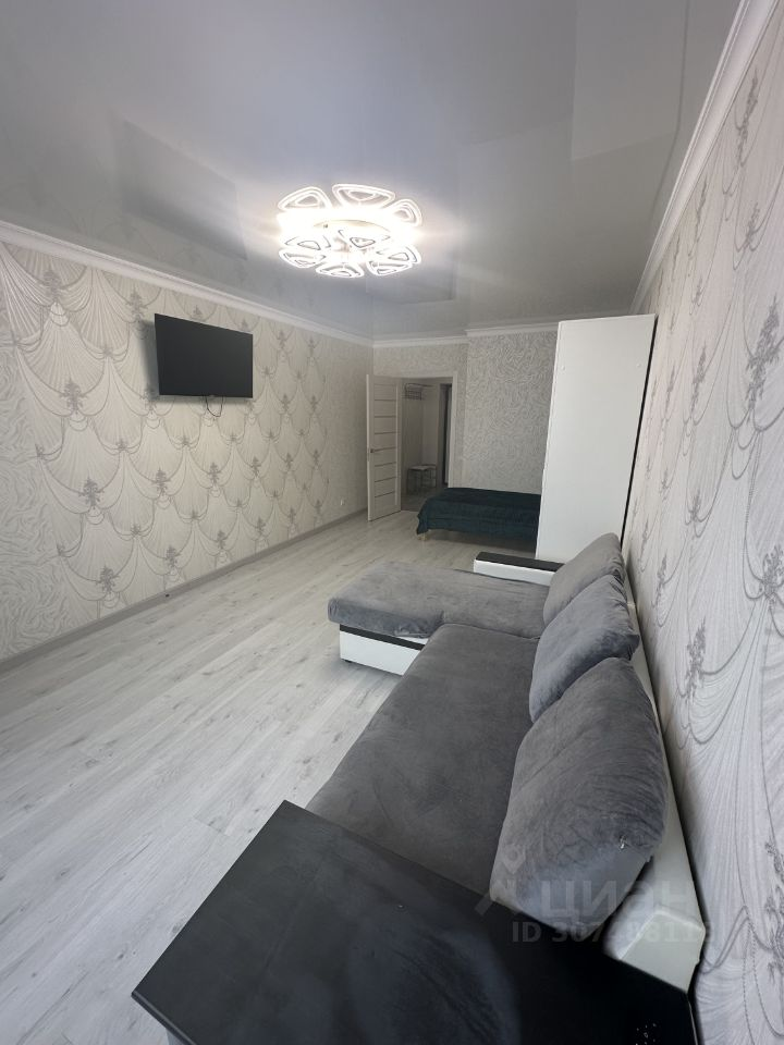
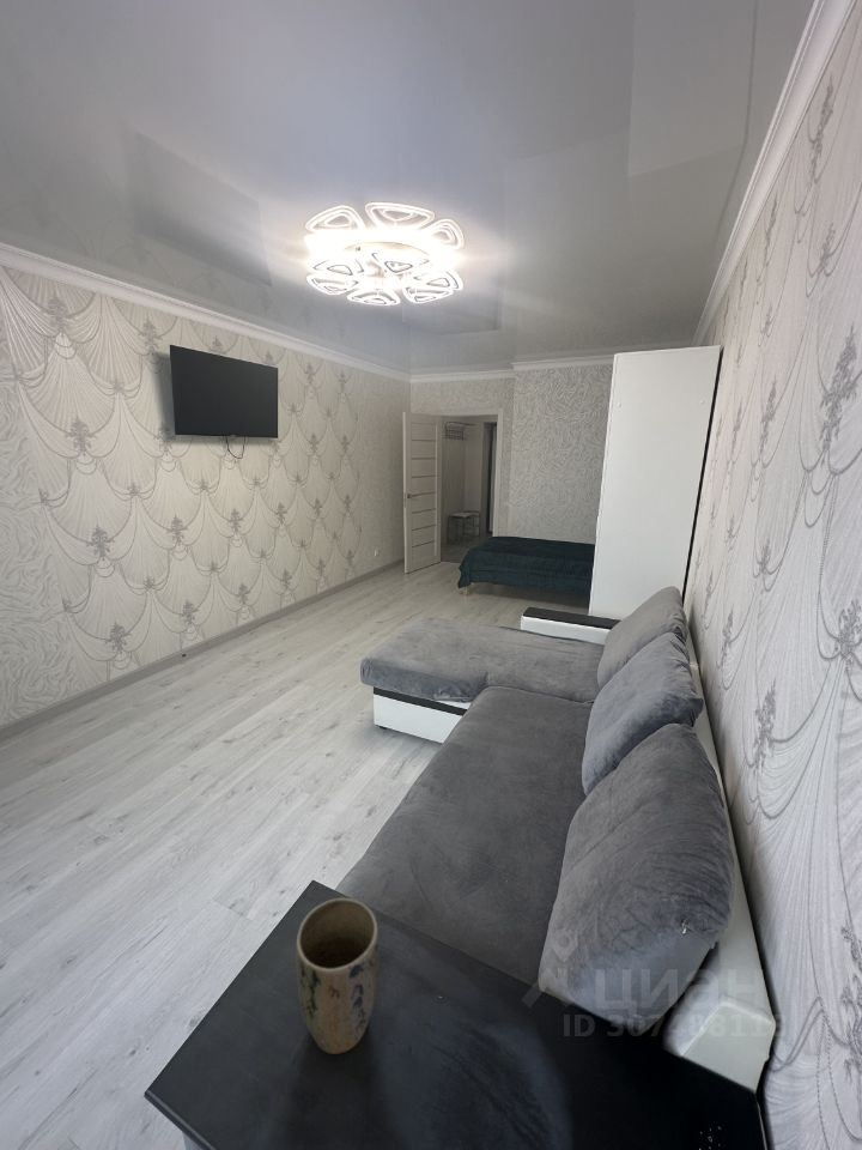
+ plant pot [295,897,381,1055]
